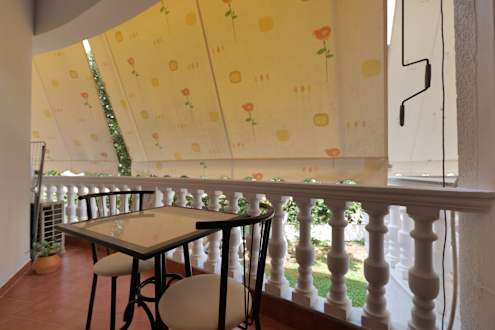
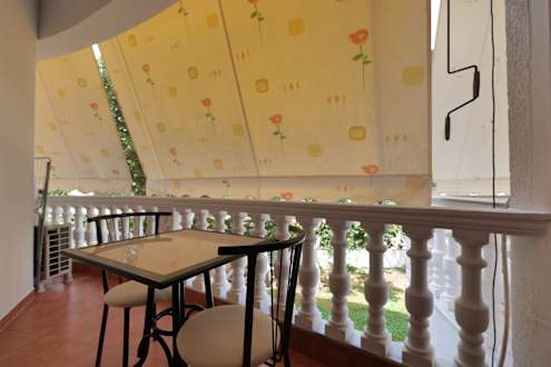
- potted plant [23,236,63,275]
